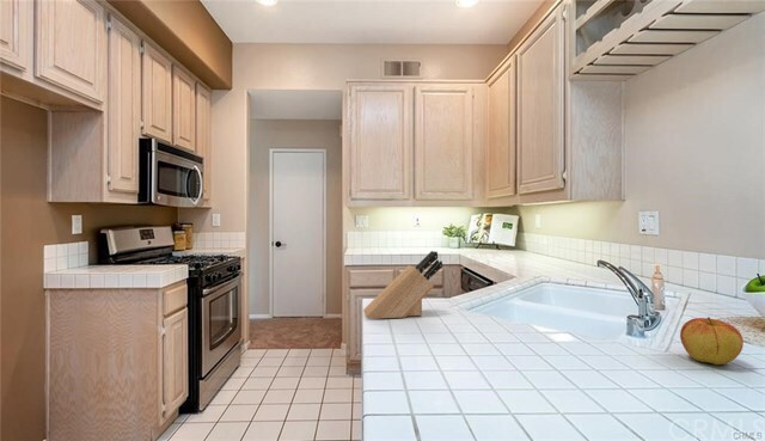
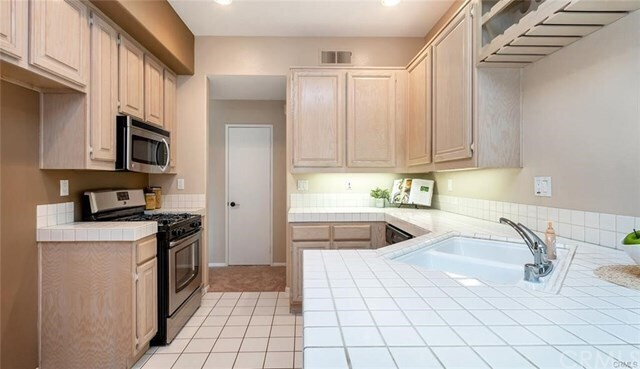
- apple [679,316,745,366]
- knife block [362,250,443,320]
